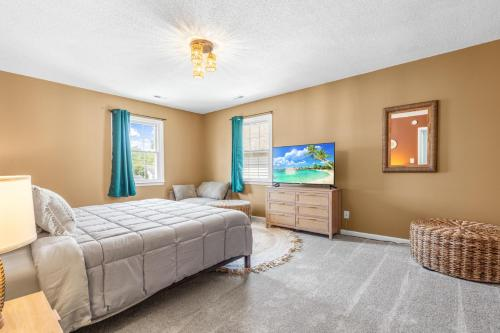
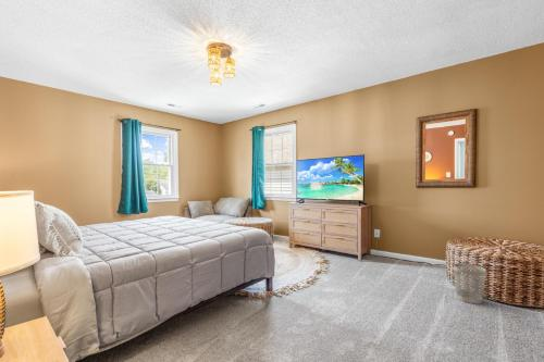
+ wastebasket [453,262,487,304]
